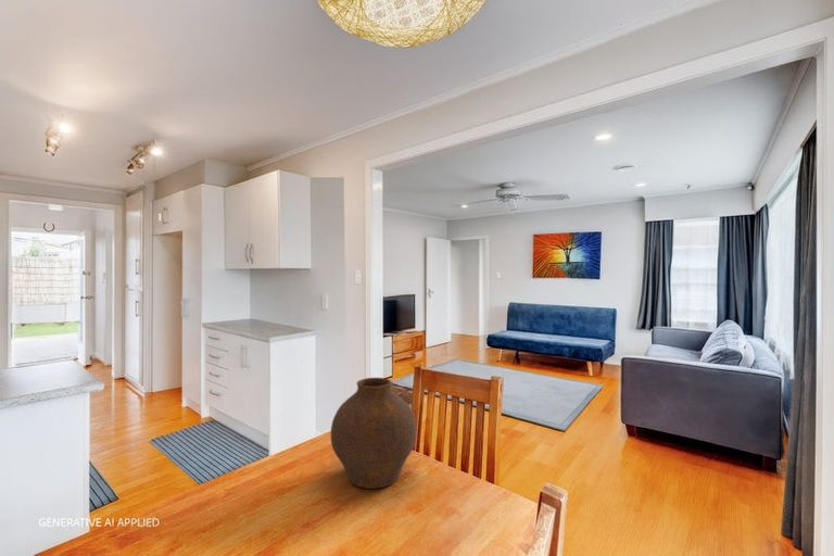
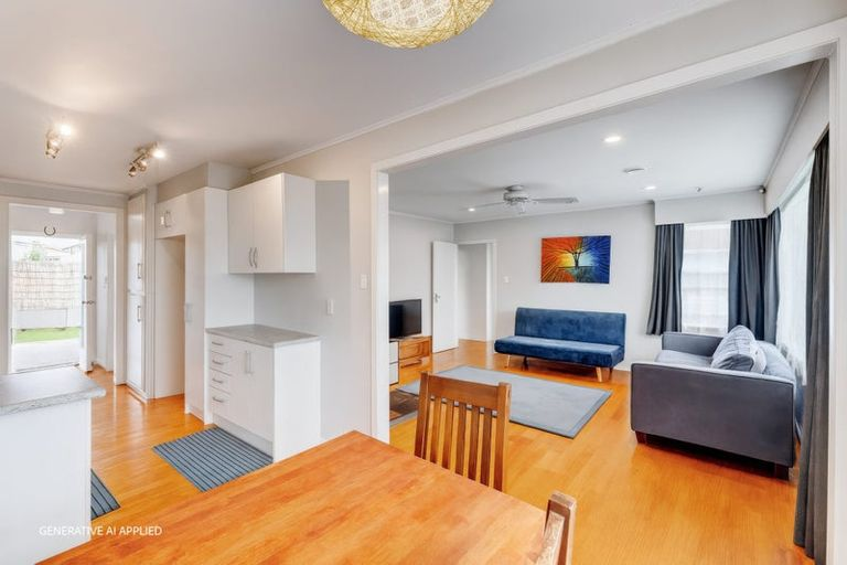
- vase [330,377,418,490]
